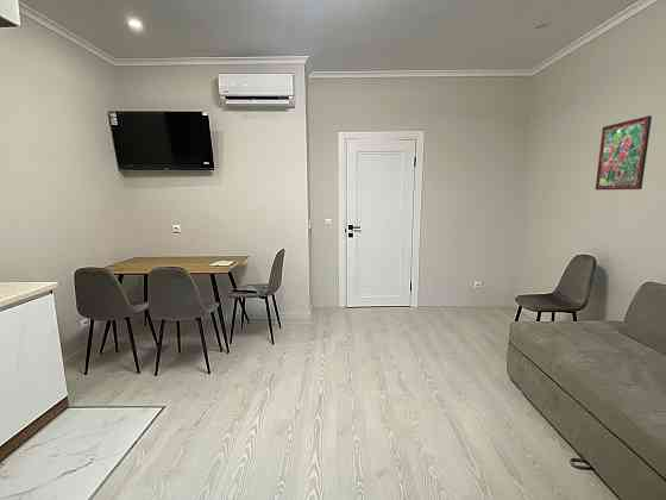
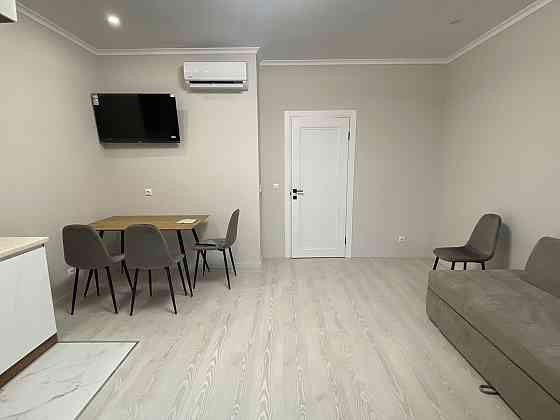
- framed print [595,114,653,190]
